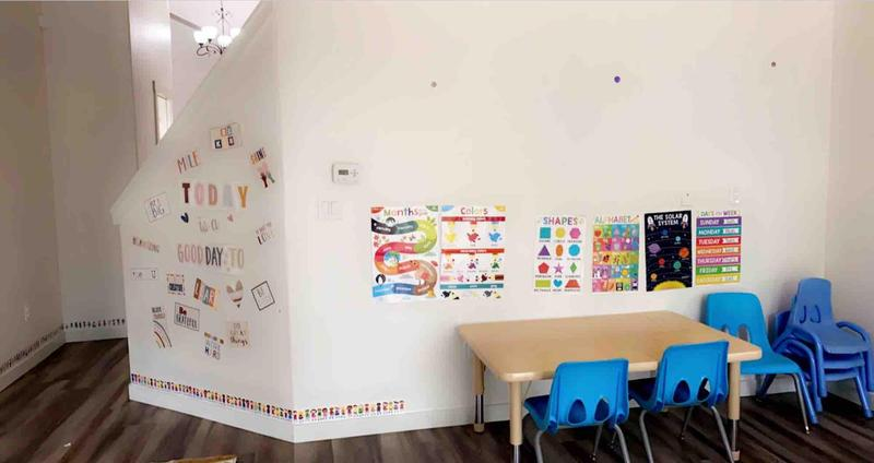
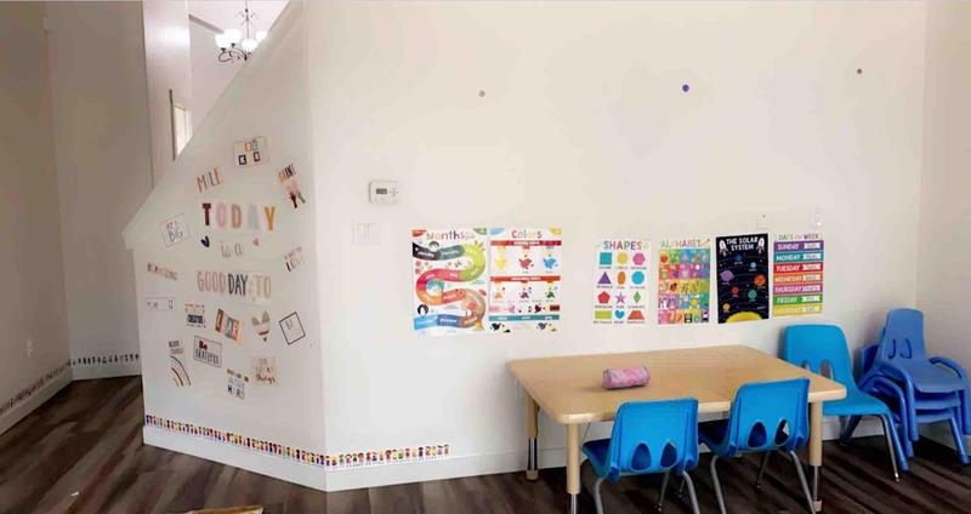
+ pencil case [602,364,652,389]
